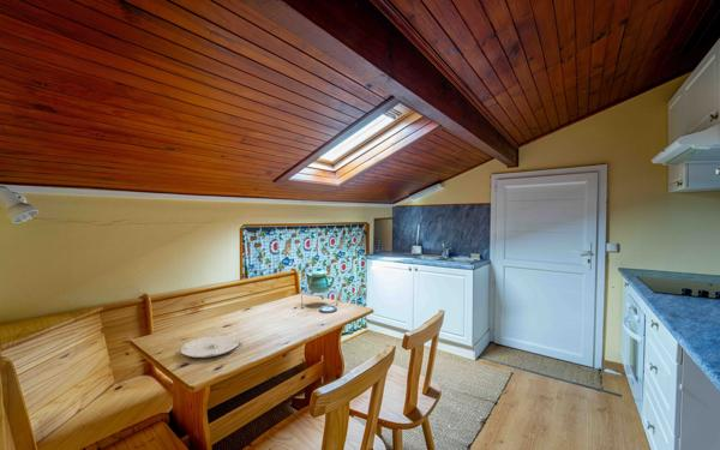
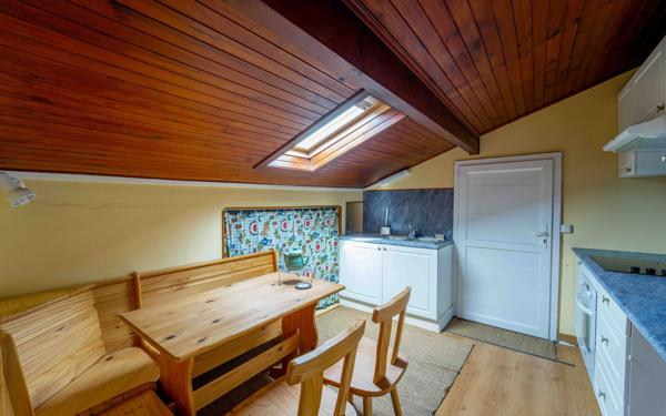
- plate [179,335,240,359]
